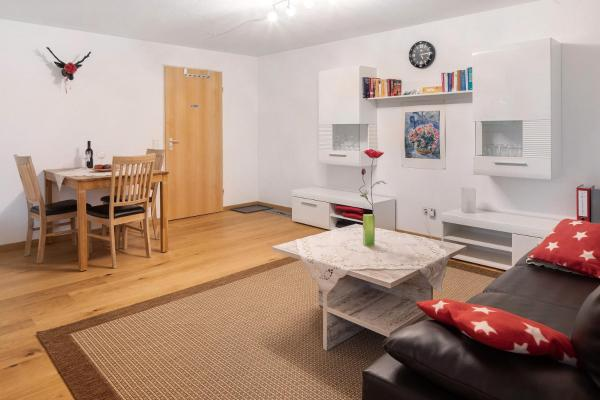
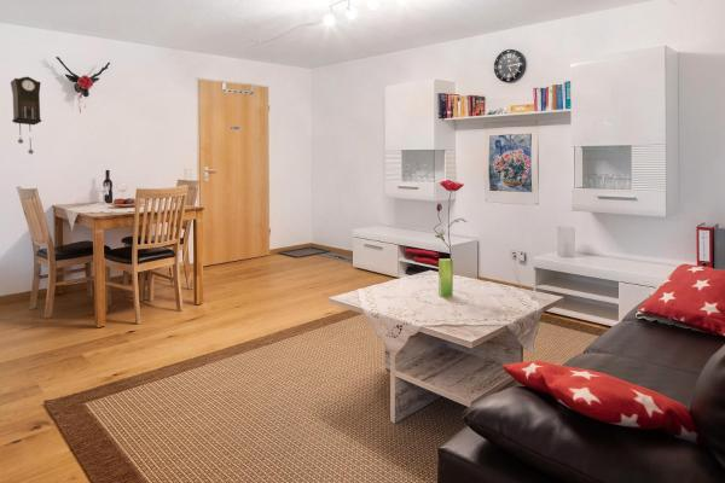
+ pendulum clock [10,76,42,155]
